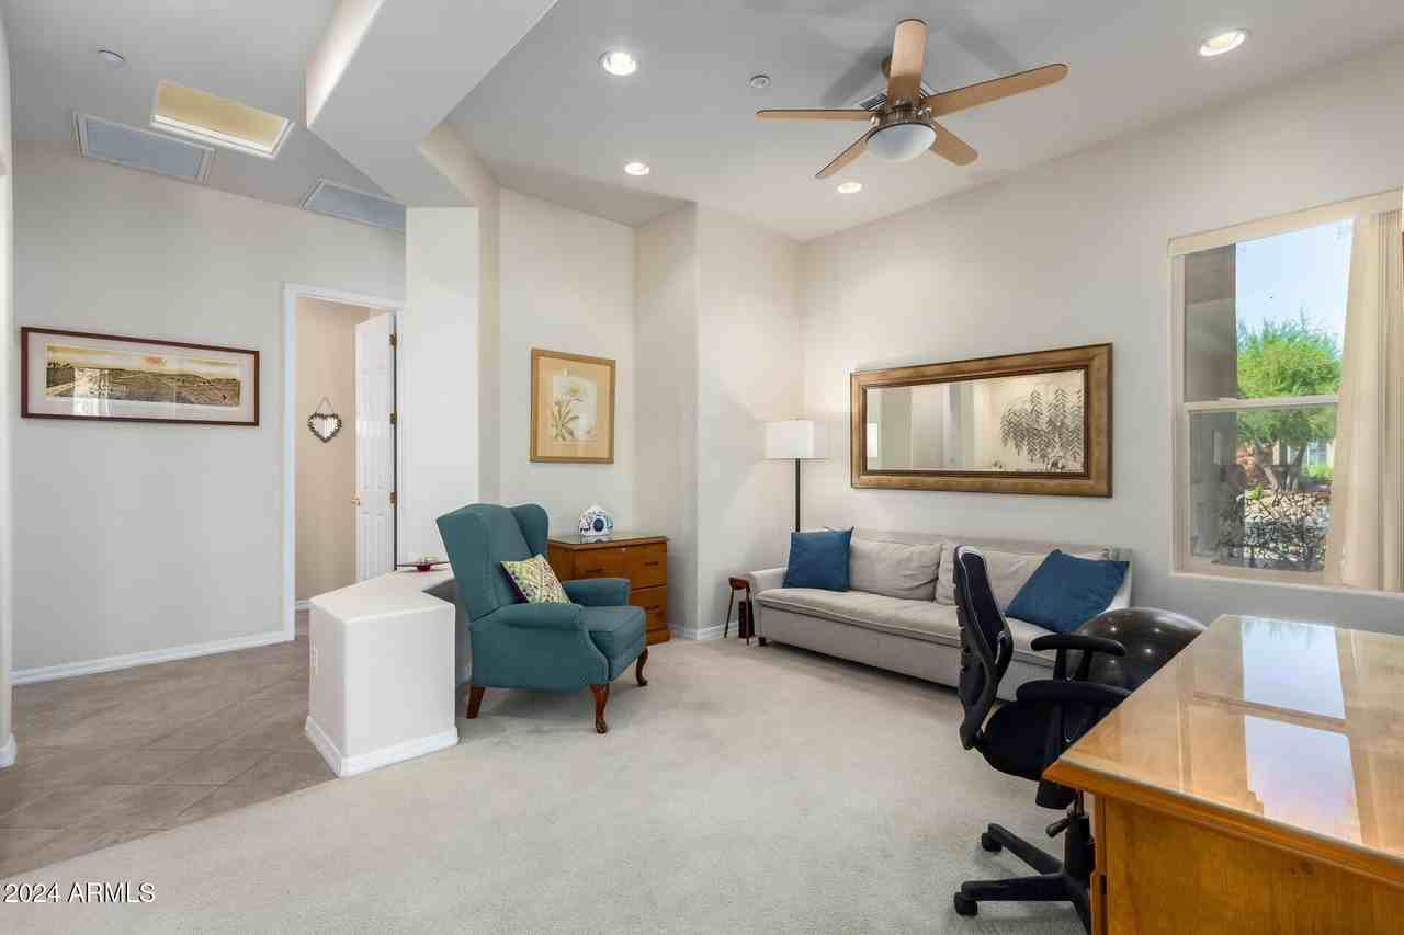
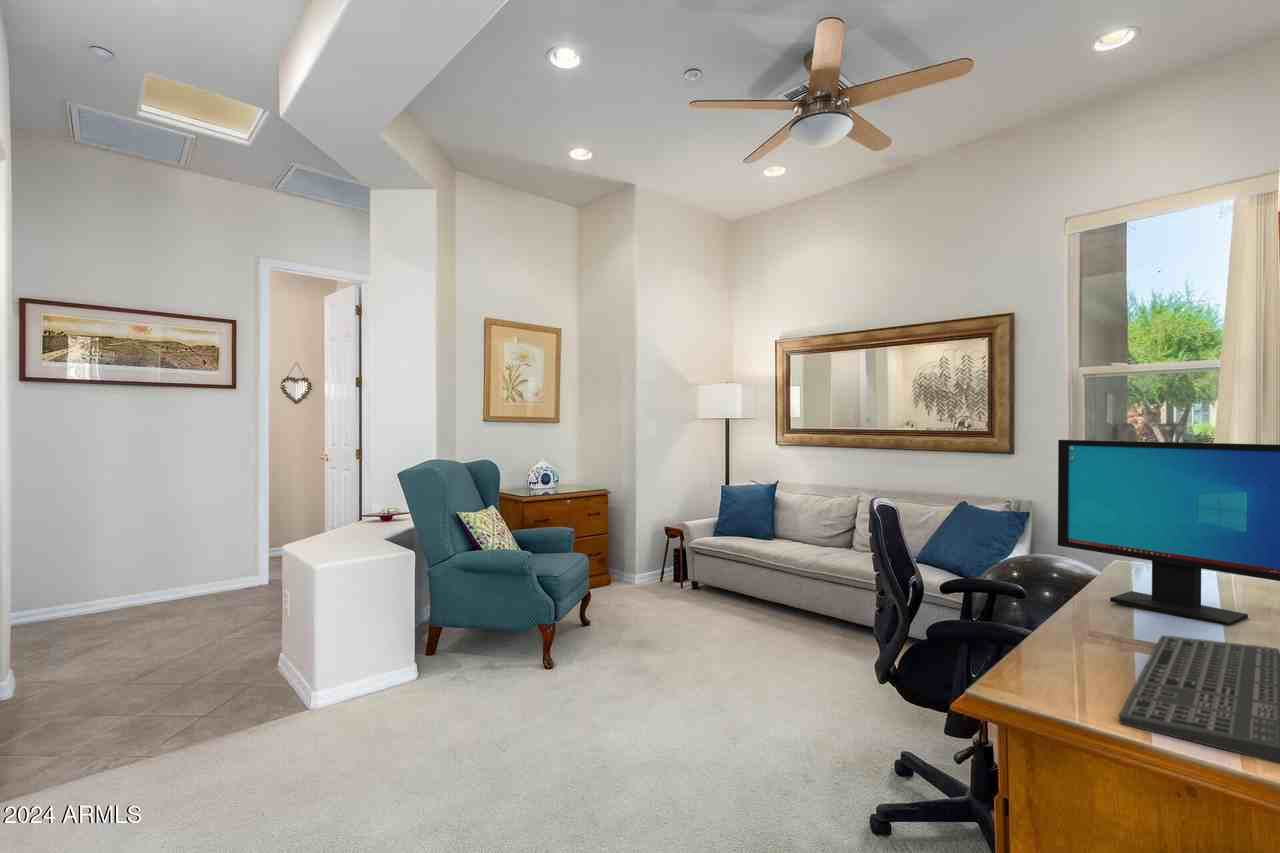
+ keyboard [1117,634,1280,766]
+ computer monitor [1057,439,1280,627]
